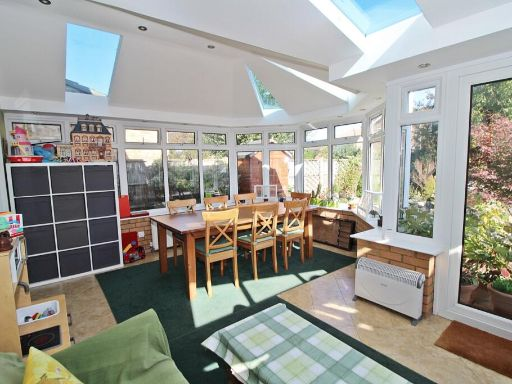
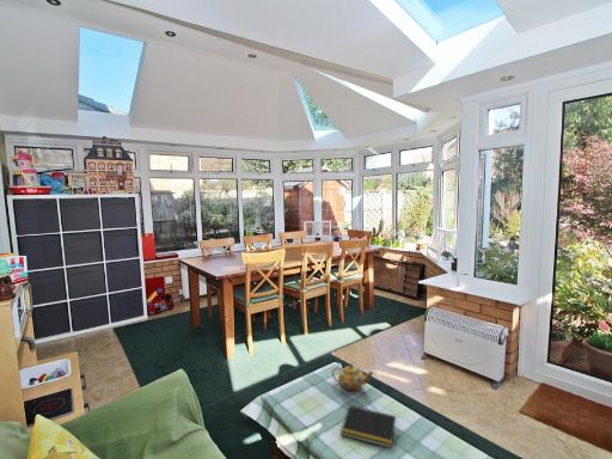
+ teapot [331,362,374,392]
+ notepad [339,404,397,449]
